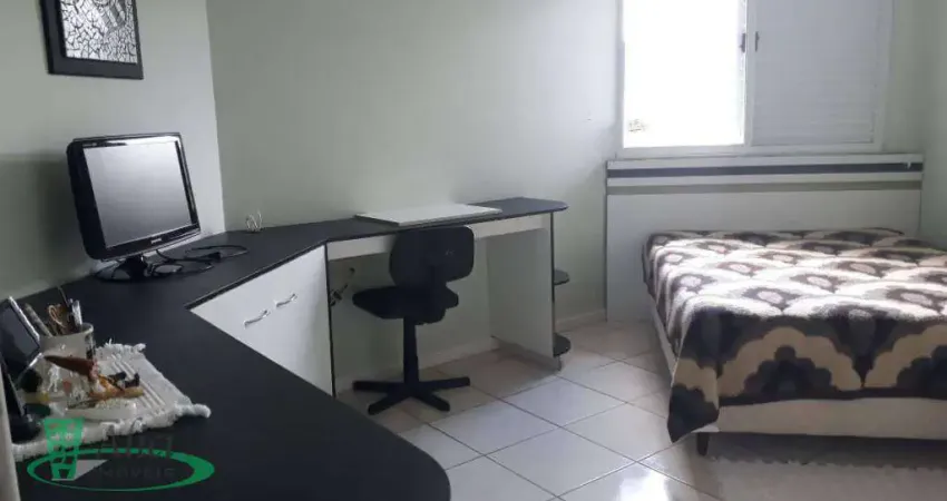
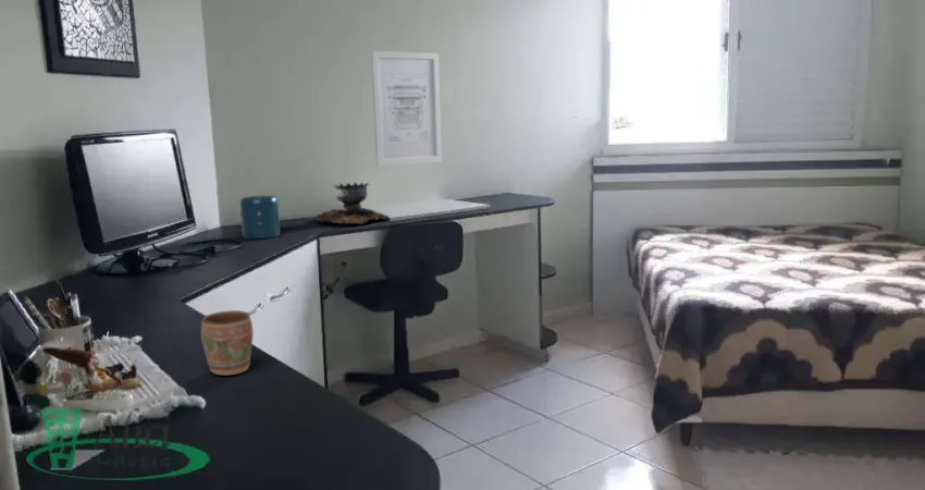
+ wall art [370,50,443,168]
+ speaker [239,195,281,240]
+ mug [200,309,255,377]
+ brazier [314,182,391,225]
